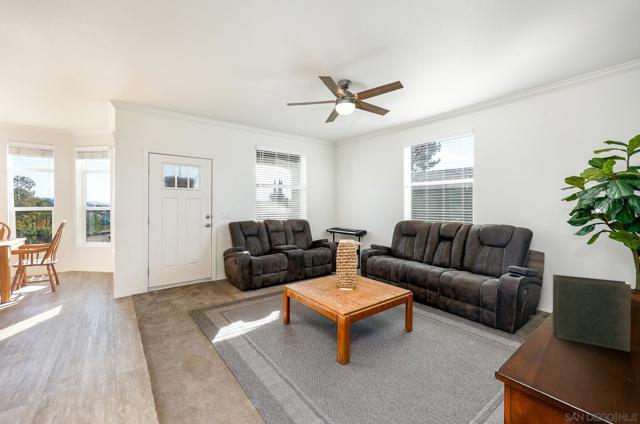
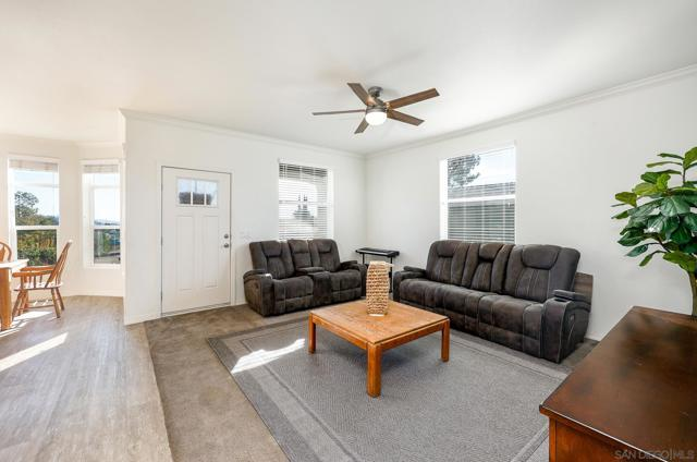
- book [552,274,632,353]
